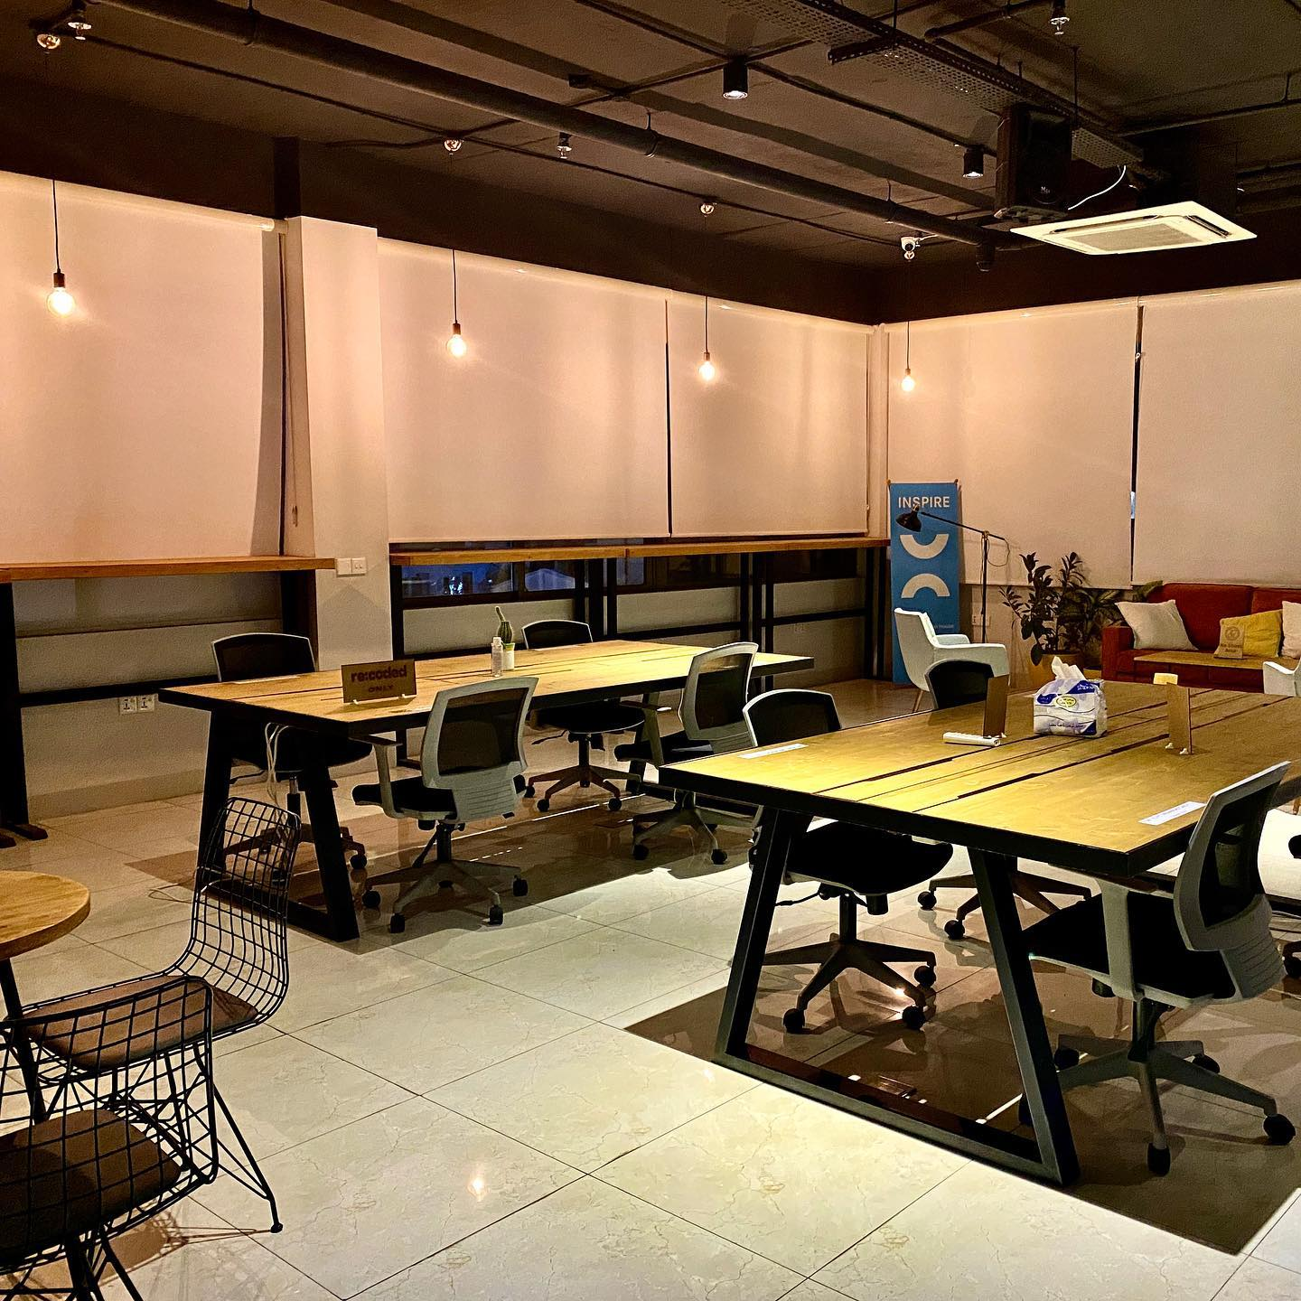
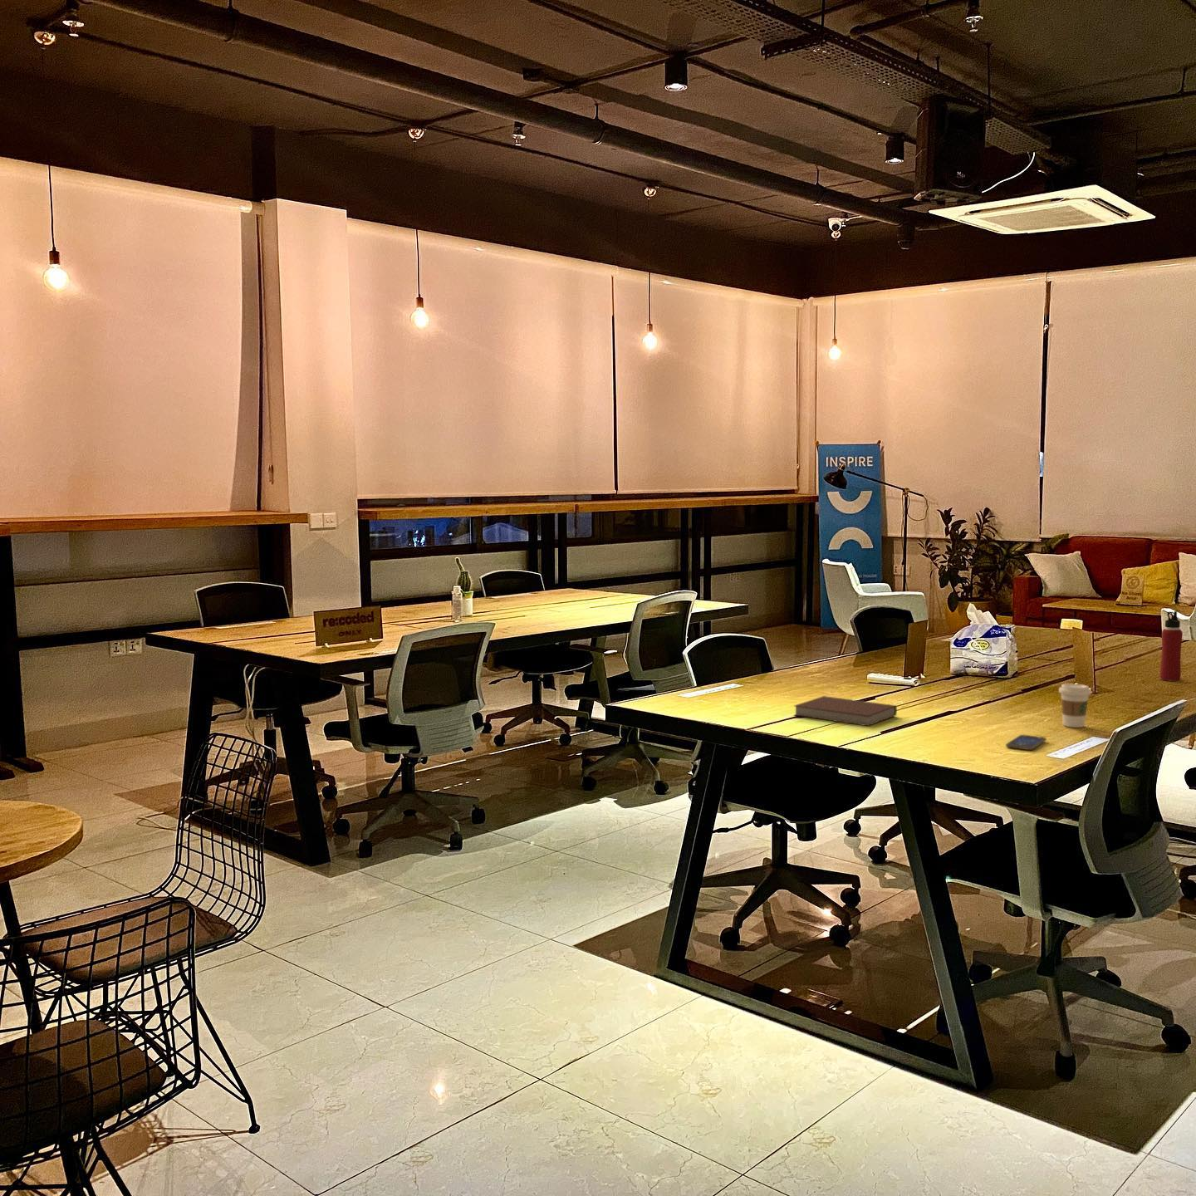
+ notebook [793,695,898,727]
+ smartphone [1005,734,1047,751]
+ water bottle [1159,610,1184,682]
+ coffee cup [1058,682,1092,728]
